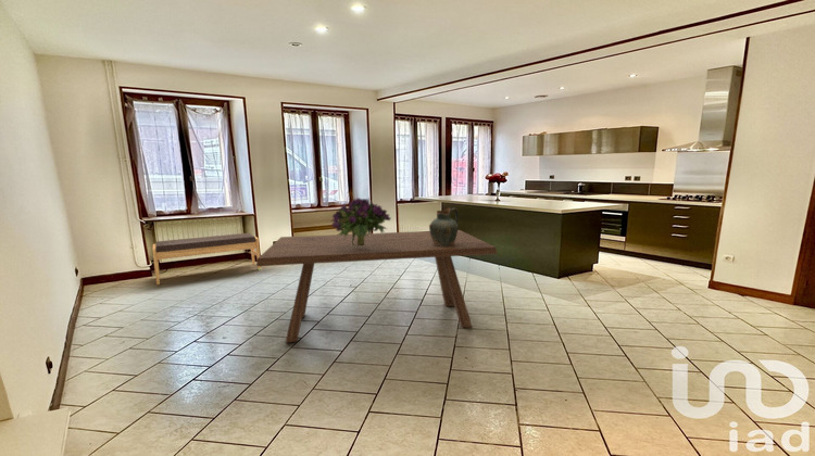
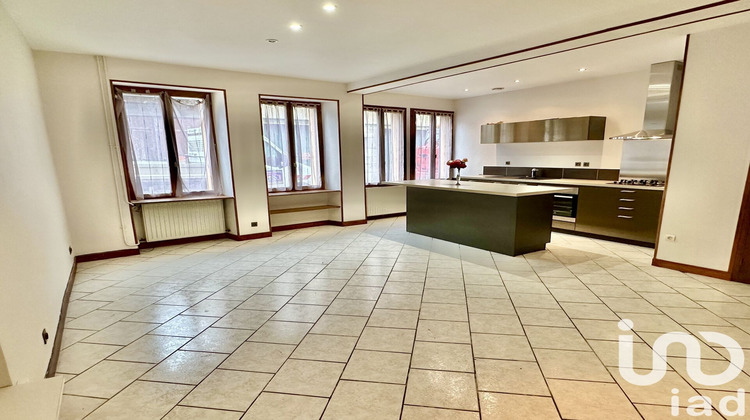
- bouquet [330,197,392,248]
- ceramic jug [428,207,460,246]
- dining table [255,229,498,344]
- bench [151,232,262,286]
